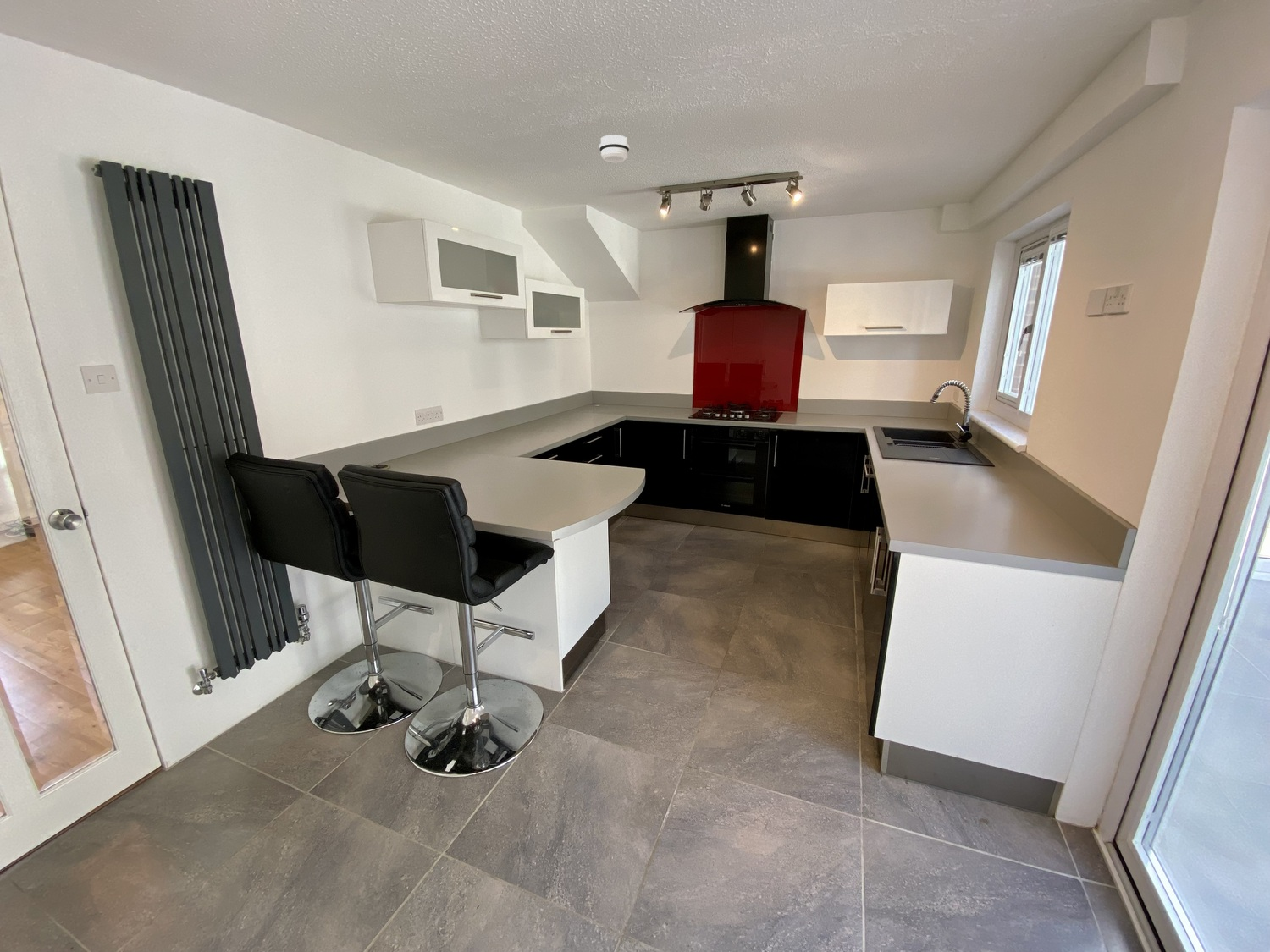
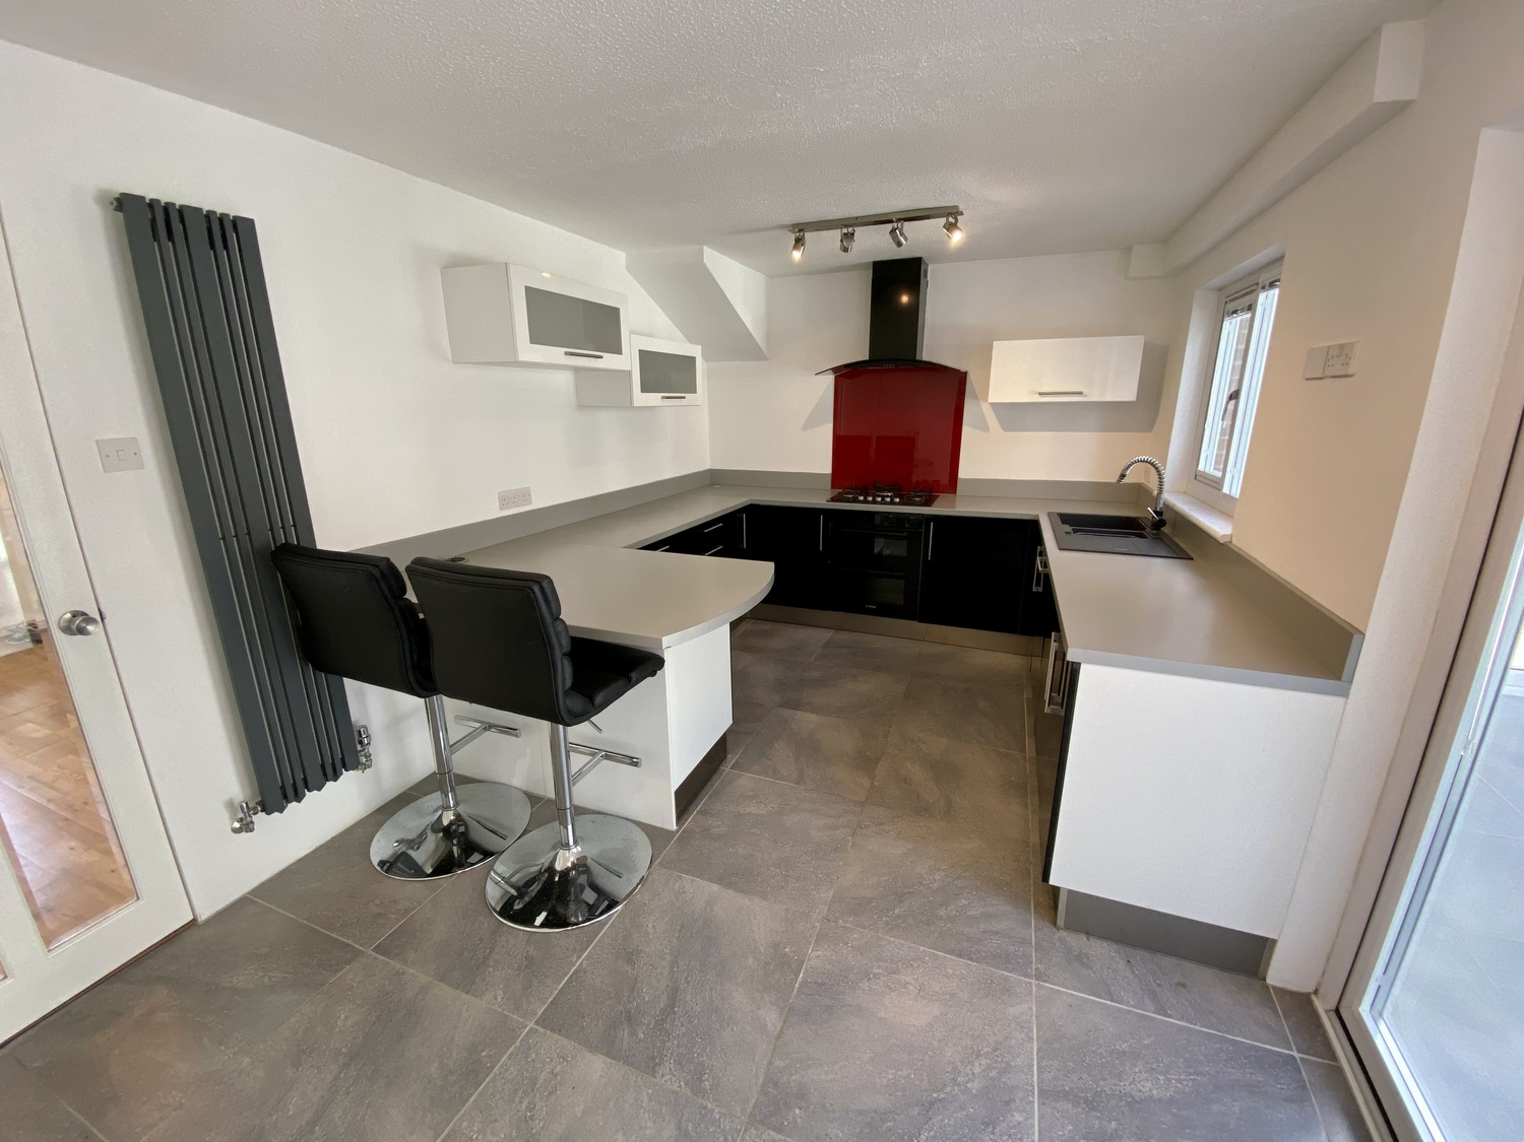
- smoke detector [599,134,630,163]
